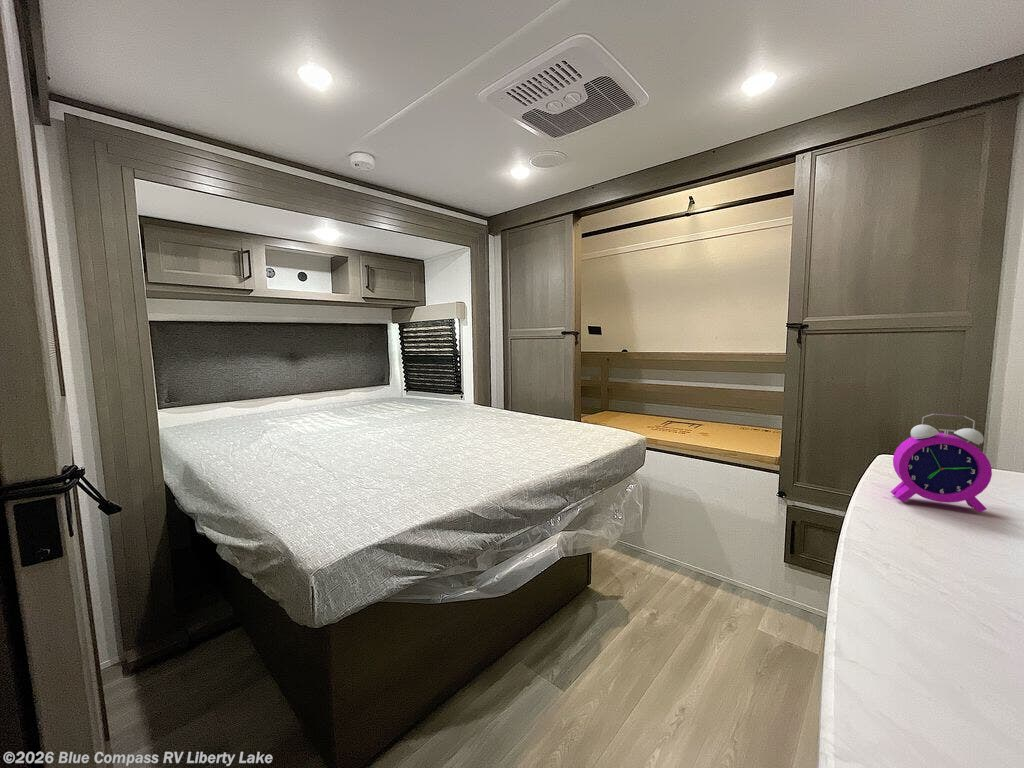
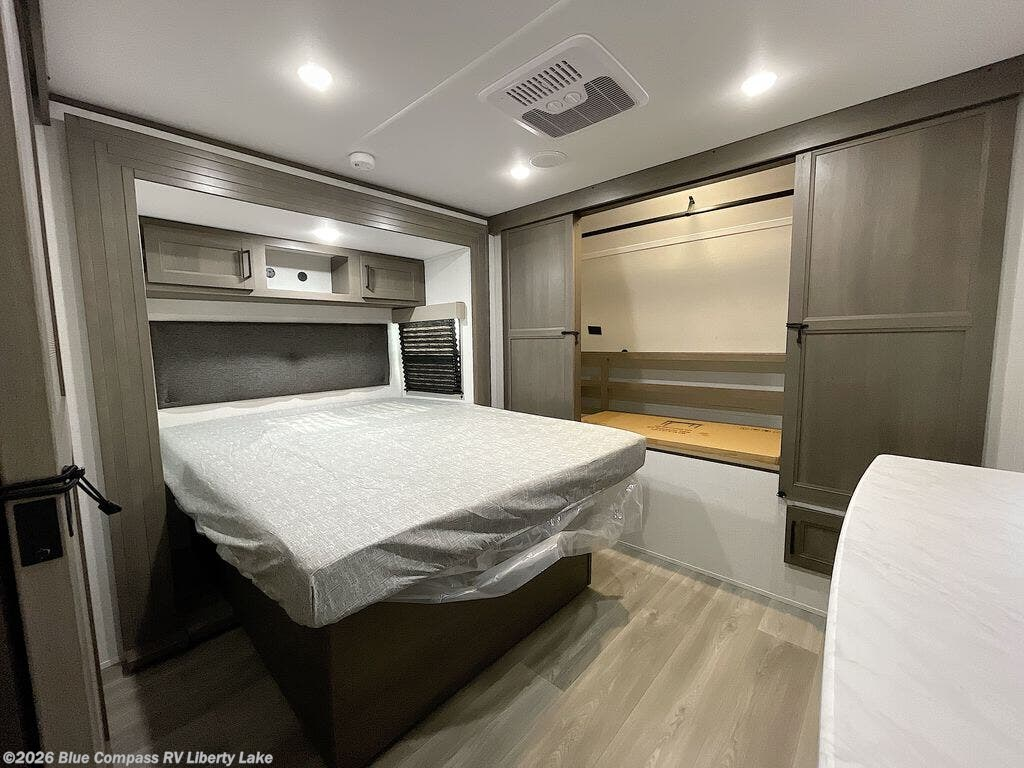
- alarm clock [890,413,993,513]
